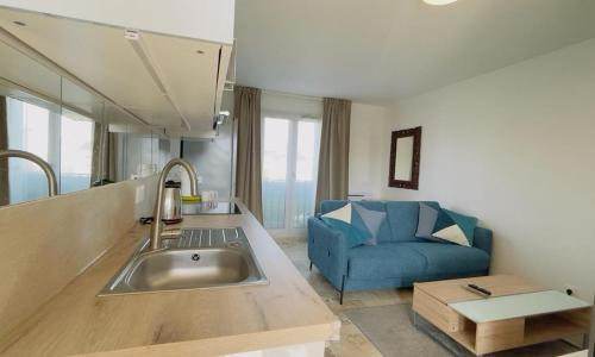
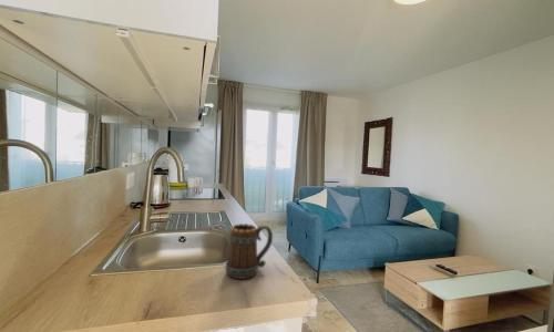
+ mug [224,222,274,280]
